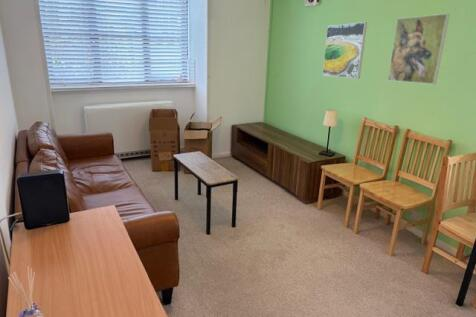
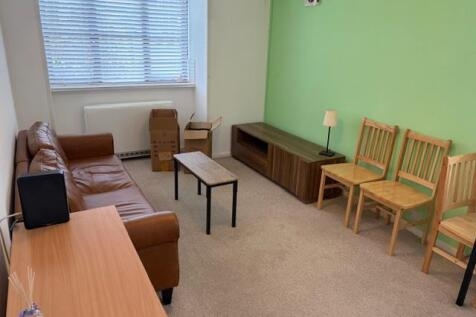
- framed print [321,21,368,80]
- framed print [387,13,451,85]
